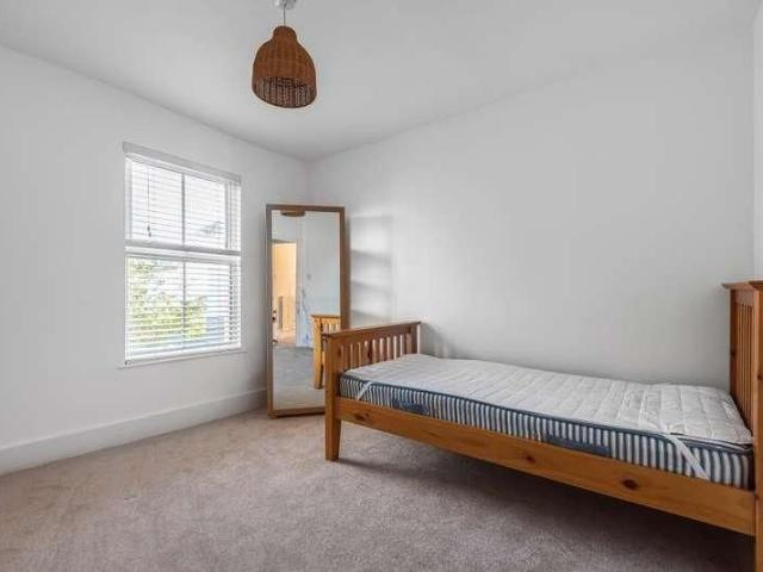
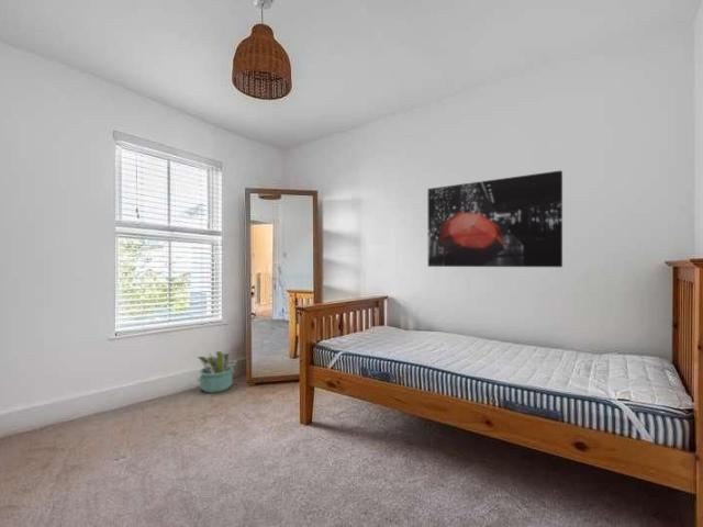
+ wall art [427,169,563,268]
+ decorative plant [196,350,237,394]
